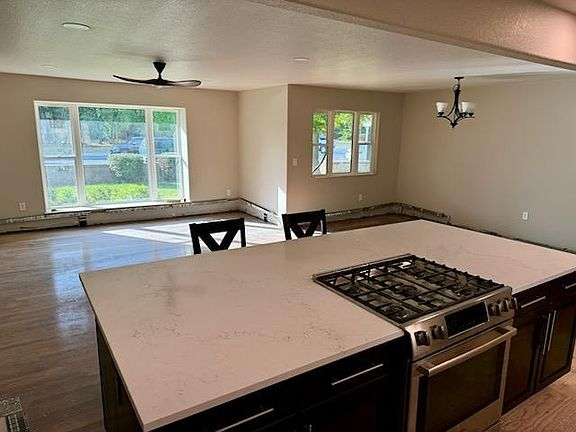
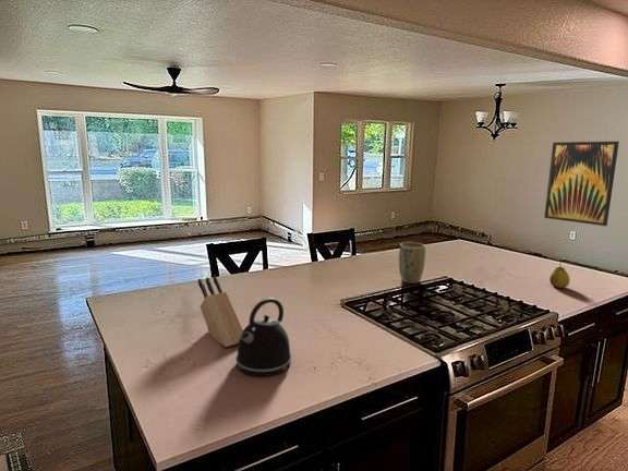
+ kettle [234,297,293,377]
+ knife block [197,275,244,348]
+ fruit [548,262,571,289]
+ plant pot [398,241,426,285]
+ wall art [543,141,620,227]
